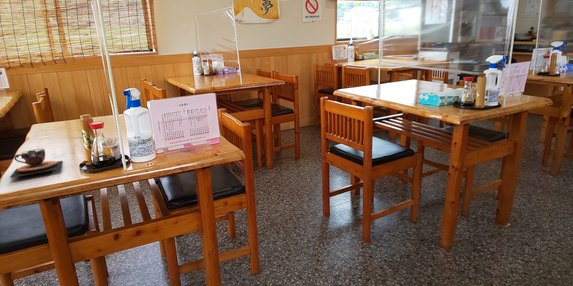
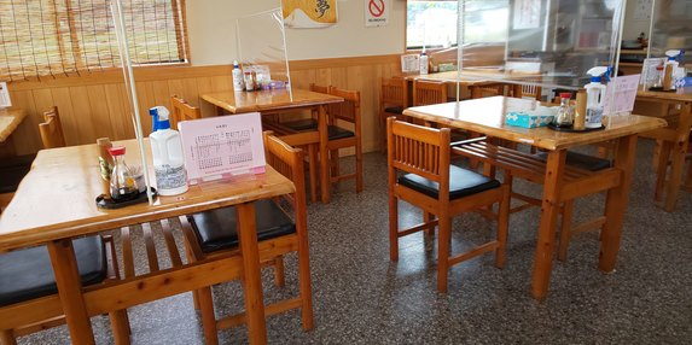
- teacup [9,148,63,179]
